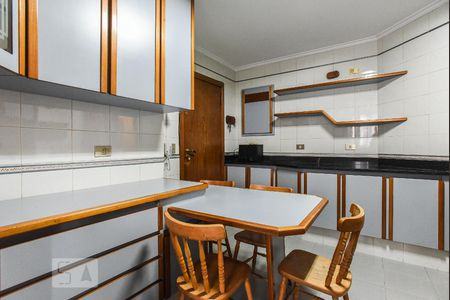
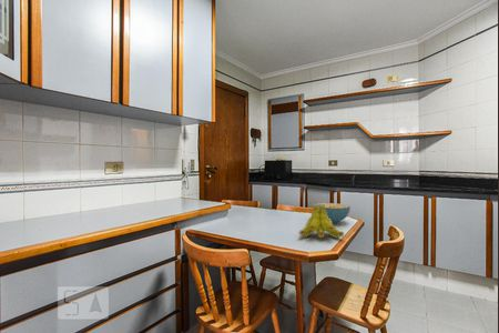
+ fruit [298,203,345,240]
+ cereal bowl [318,202,352,224]
